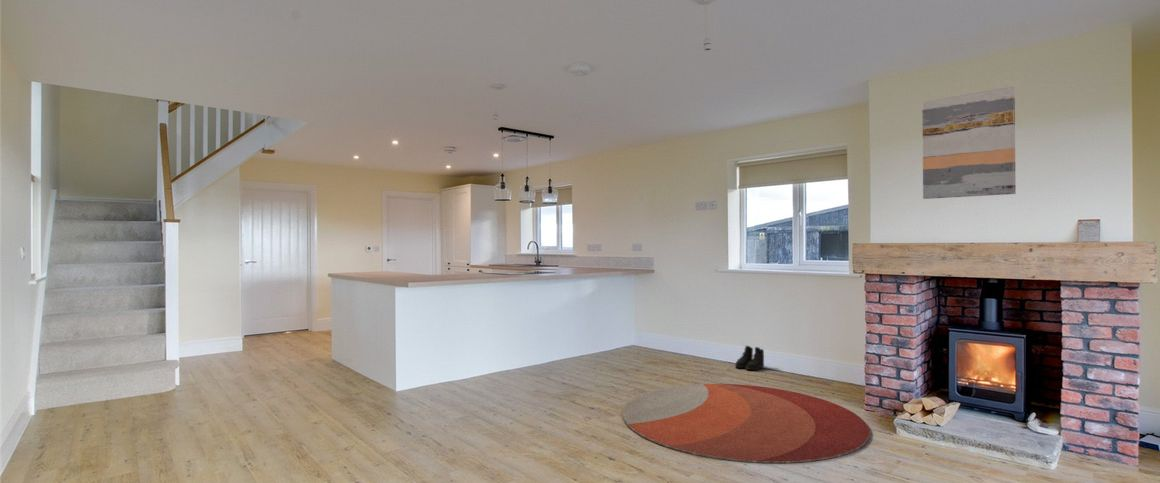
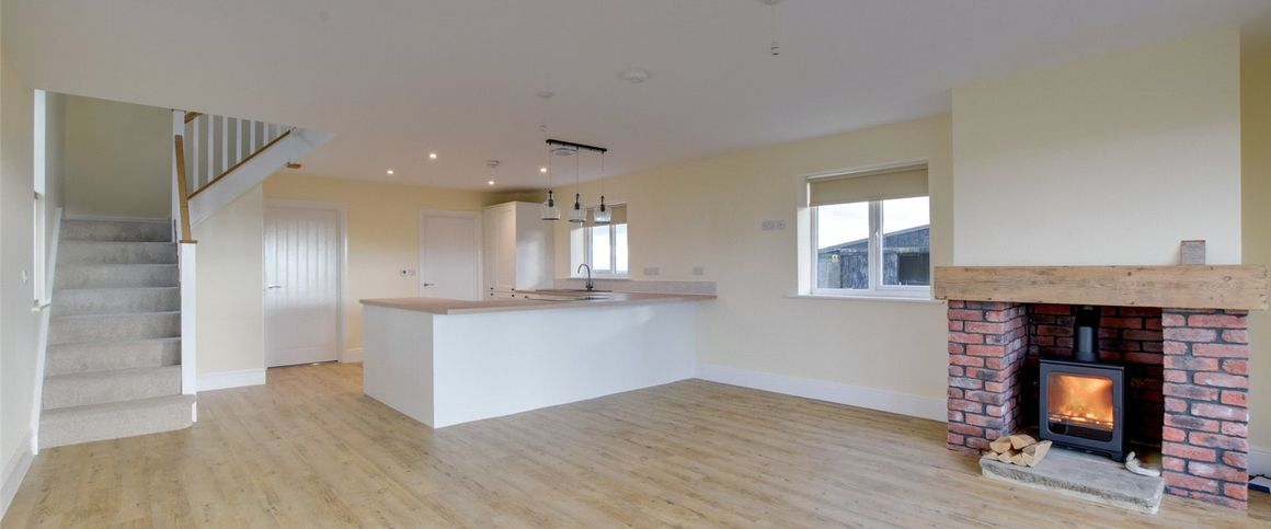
- boots [734,345,765,371]
- wall art [921,86,1017,200]
- rug [621,383,871,465]
